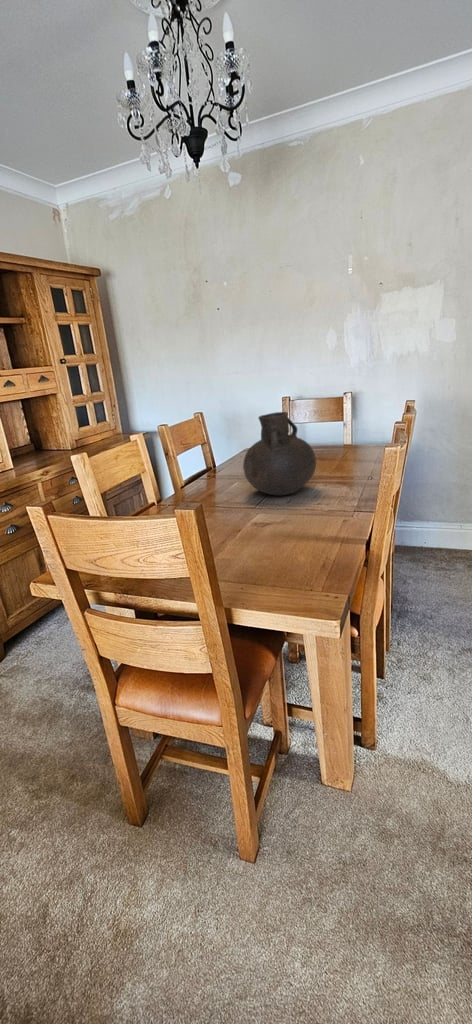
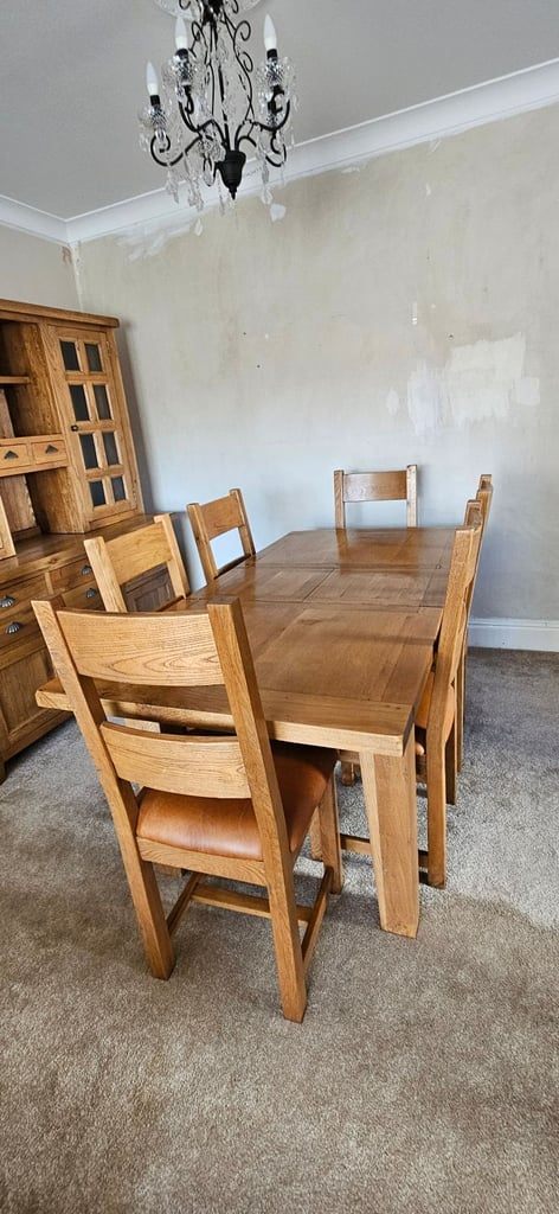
- vase [242,411,317,496]
